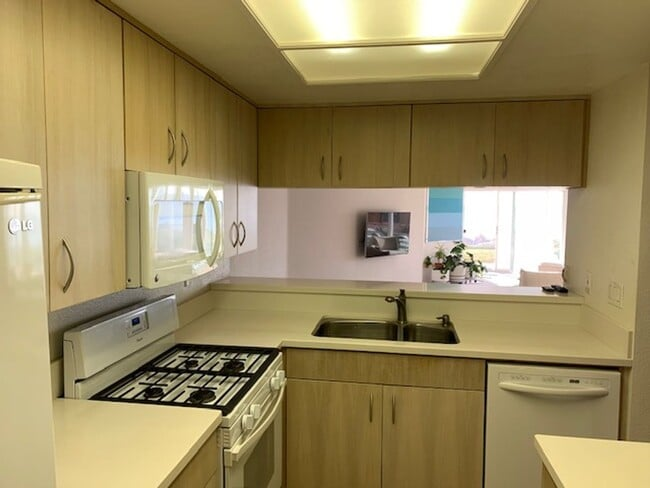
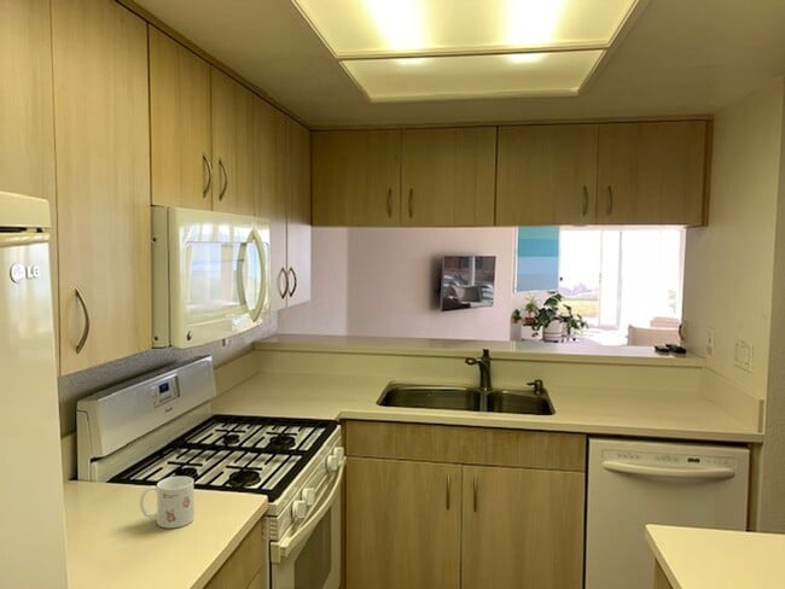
+ mug [139,476,194,529]
